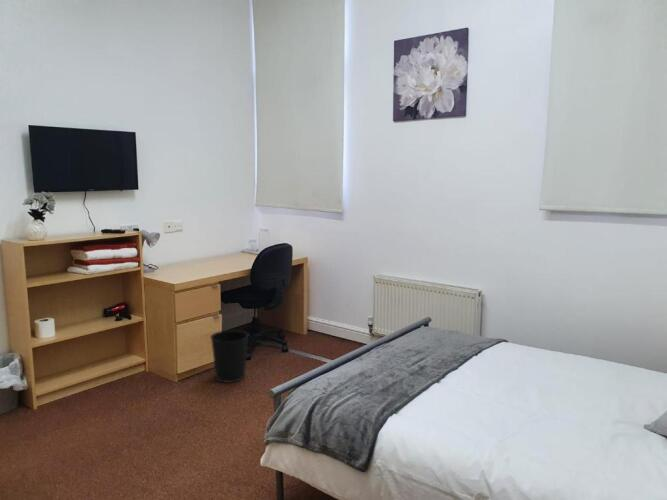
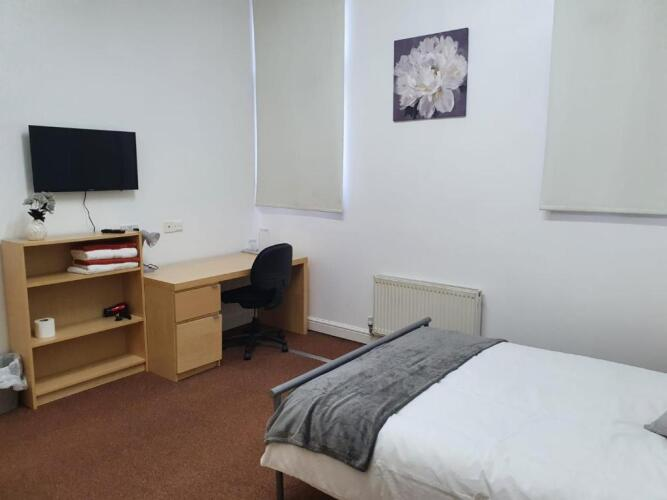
- wastebasket [209,329,250,384]
